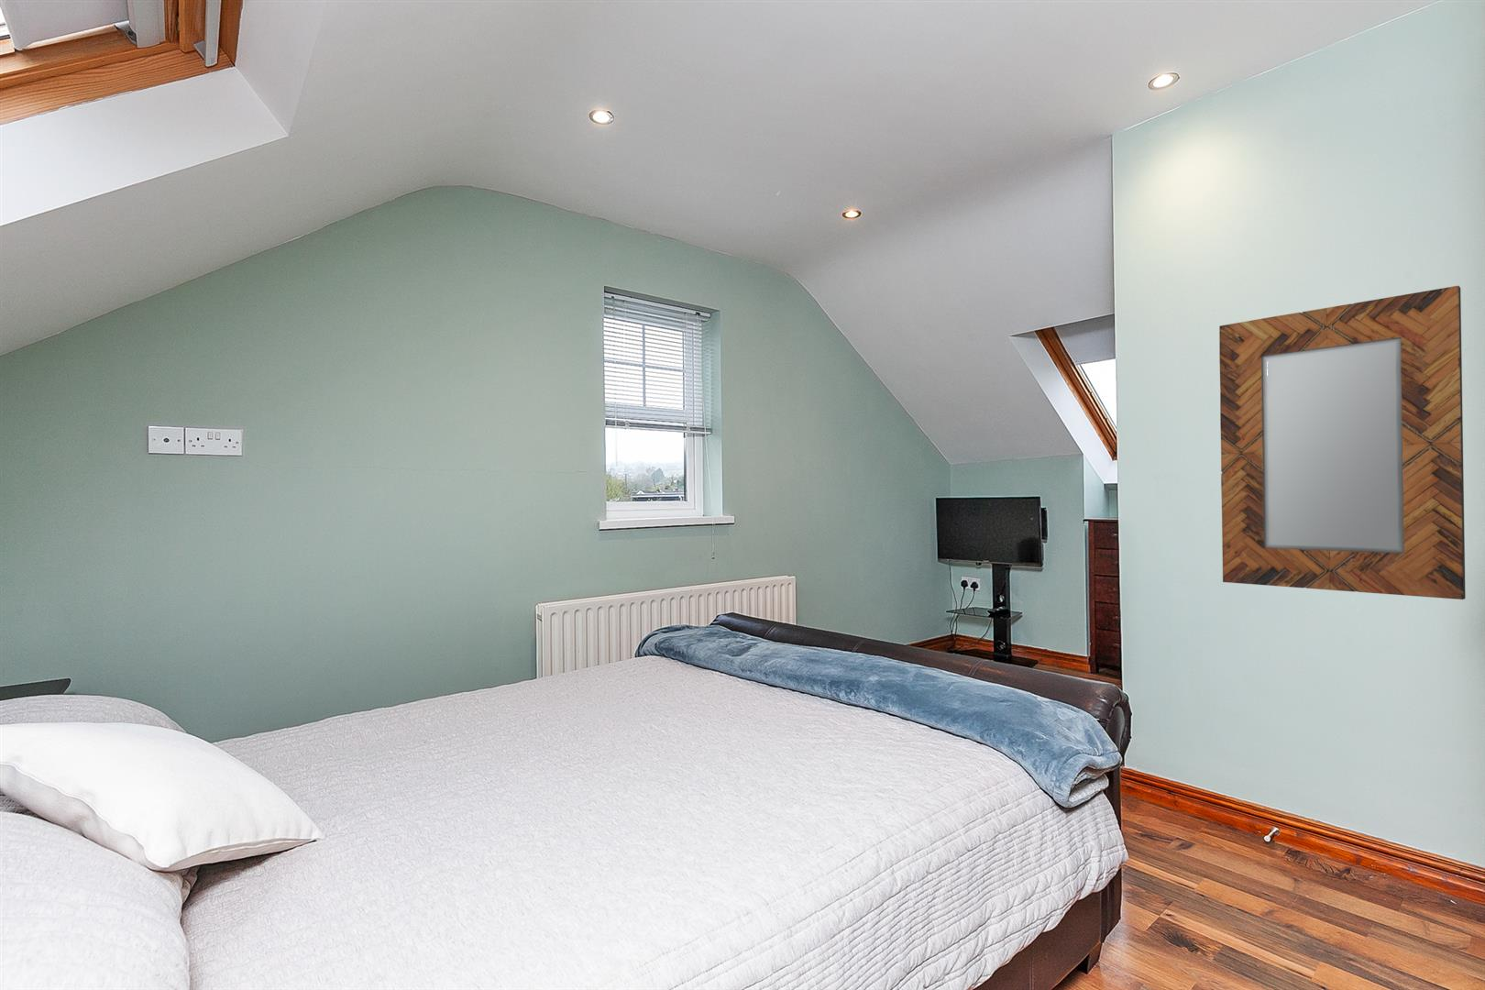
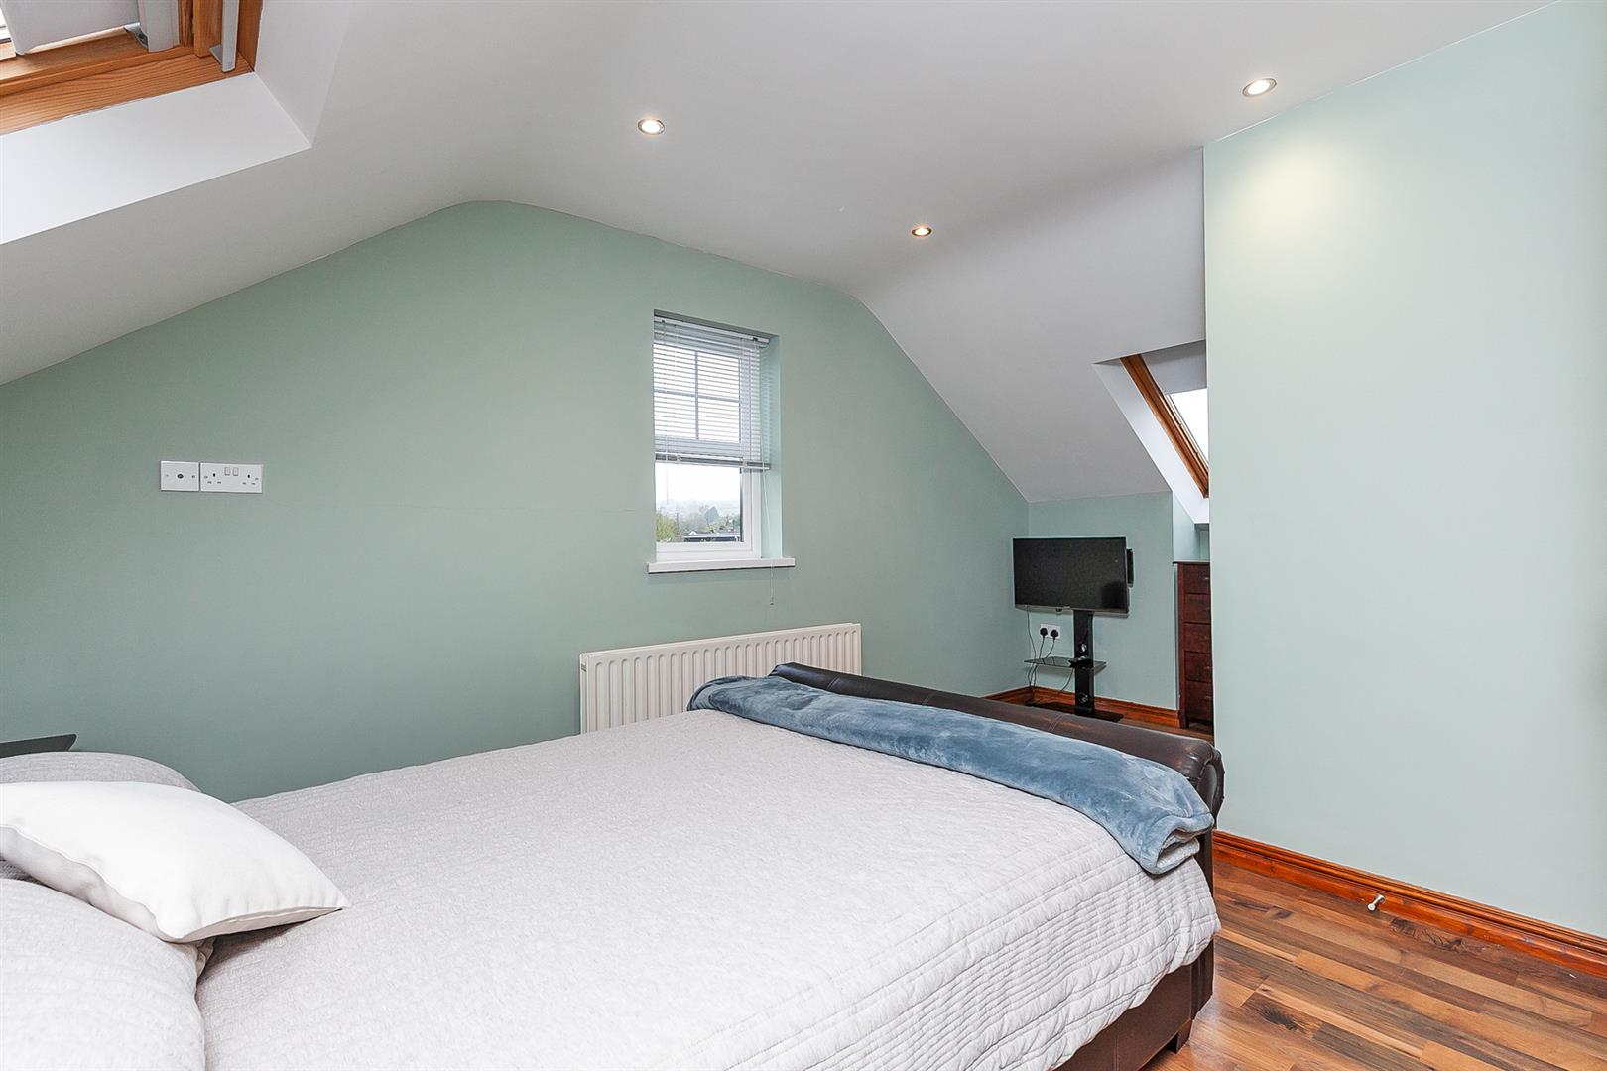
- home mirror [1219,285,1466,600]
